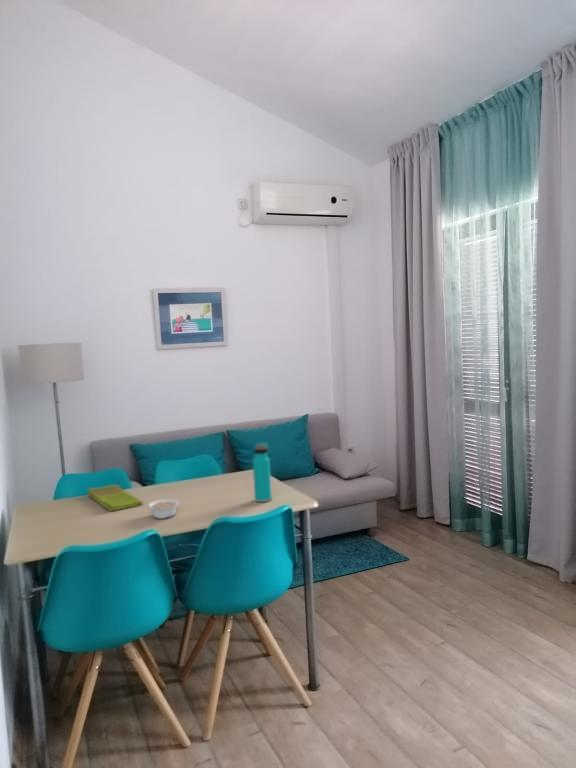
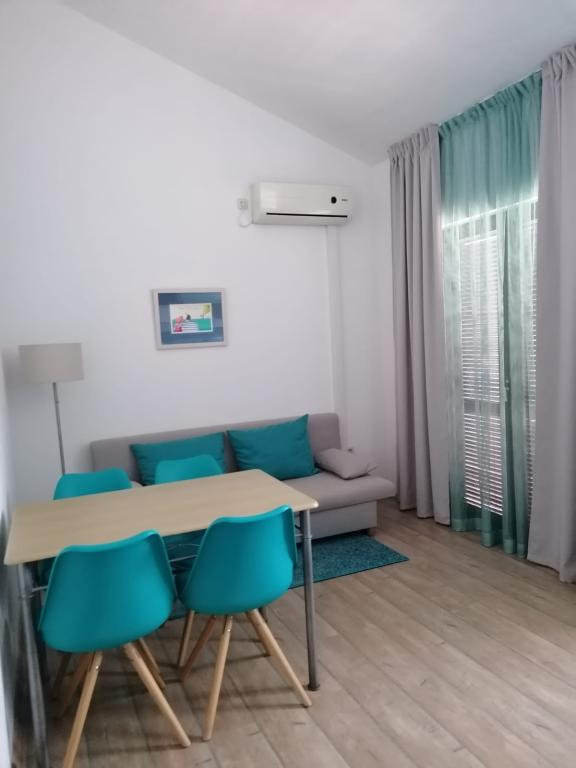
- legume [147,498,180,520]
- water bottle [252,441,273,503]
- dish towel [87,484,144,512]
